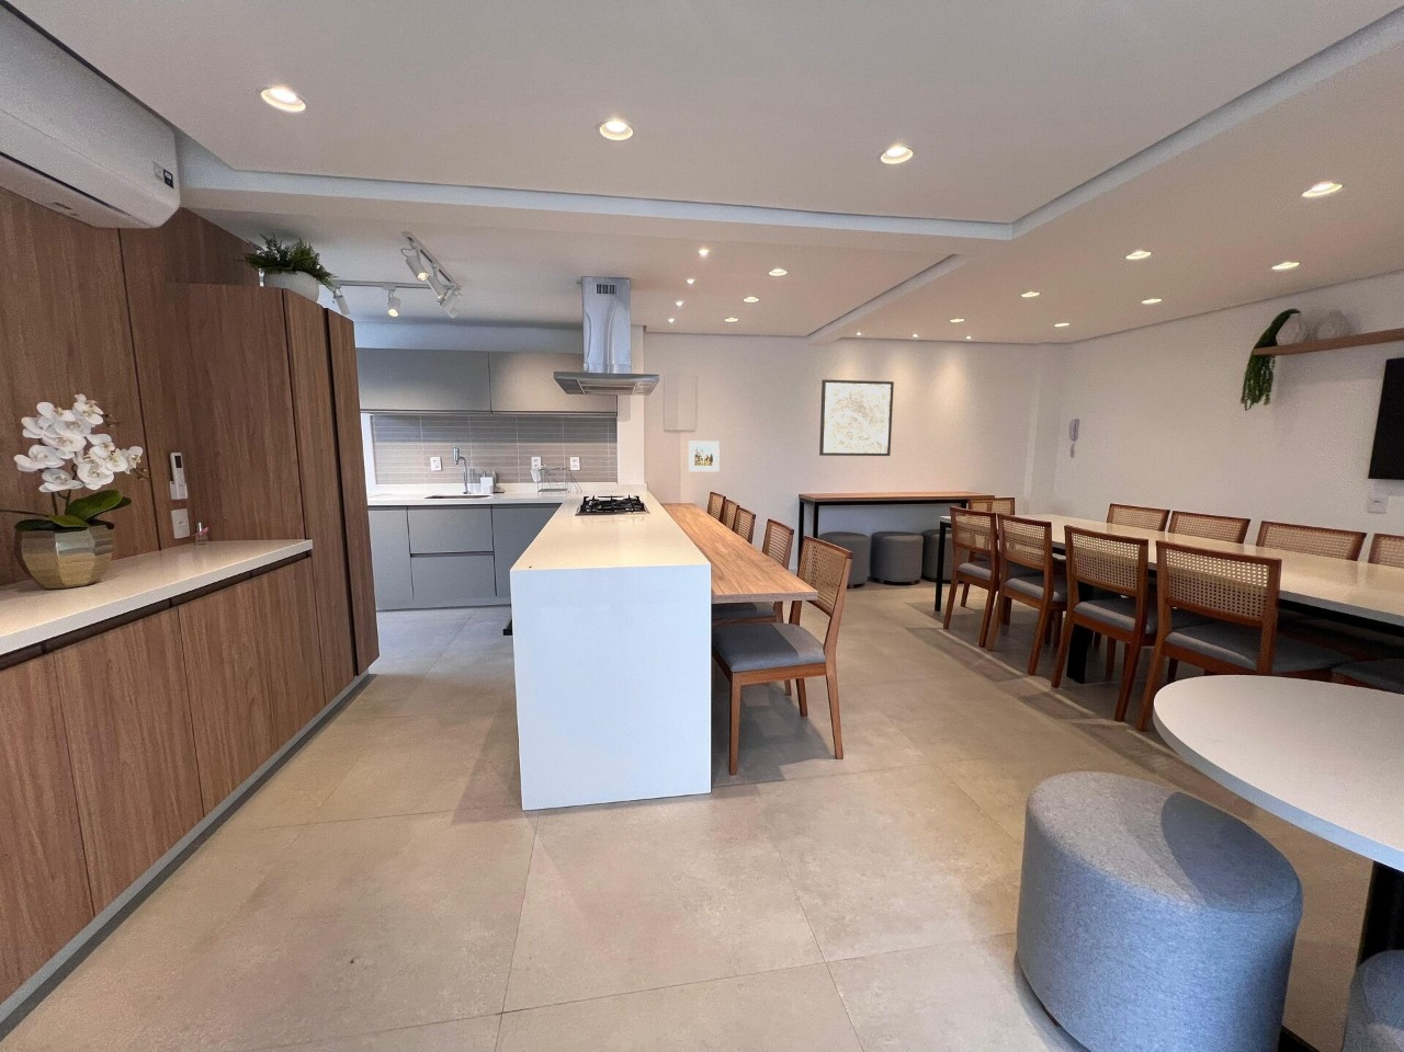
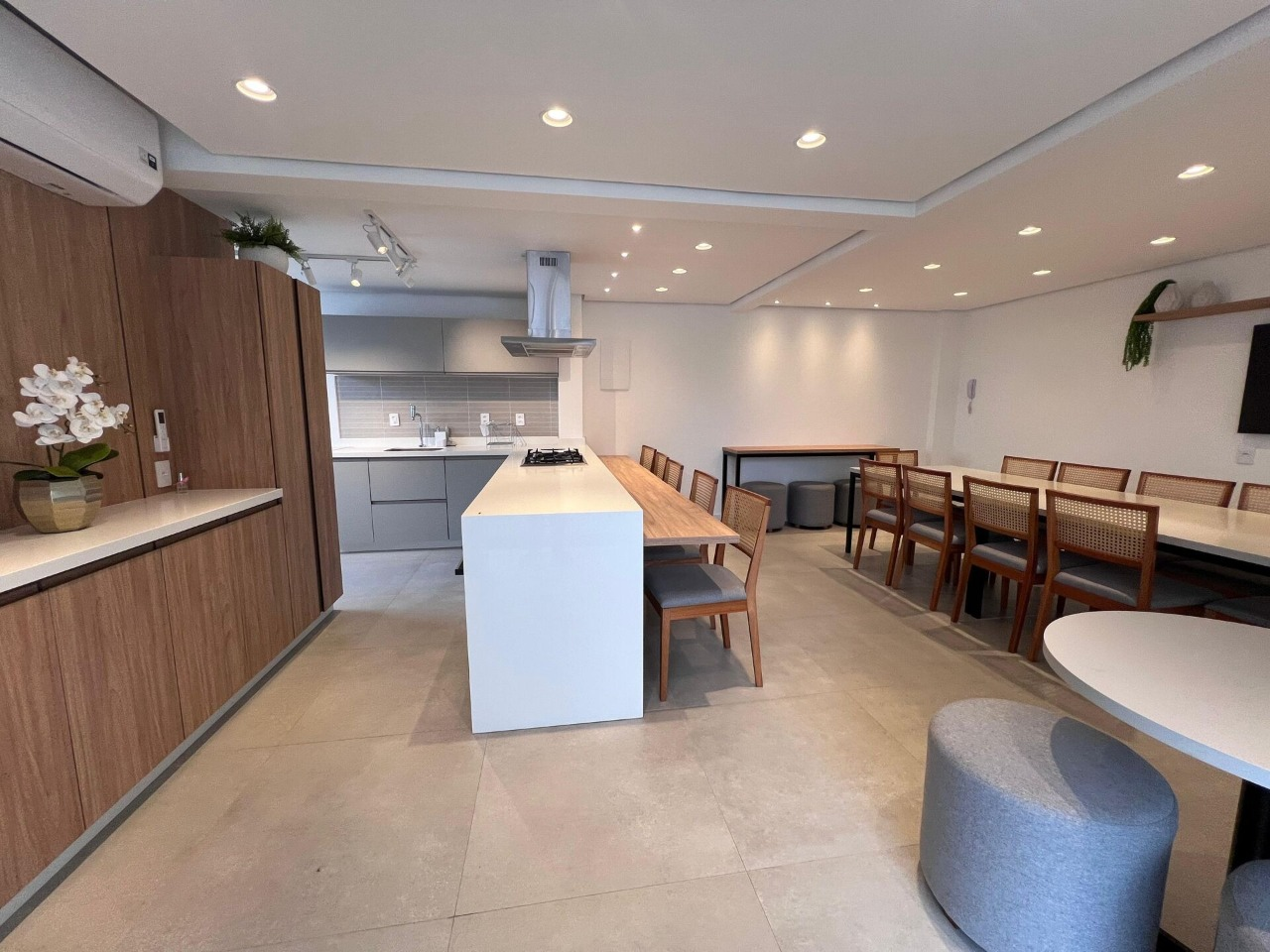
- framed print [688,440,721,472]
- wall art [818,378,895,457]
